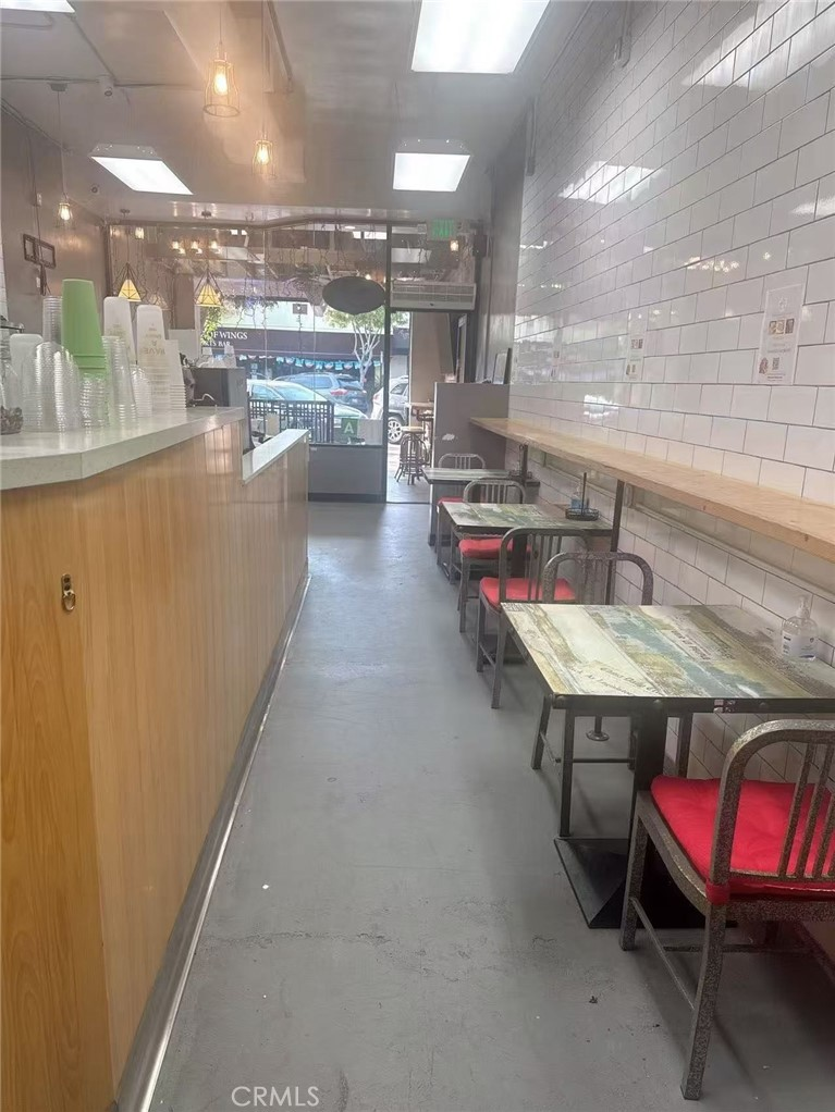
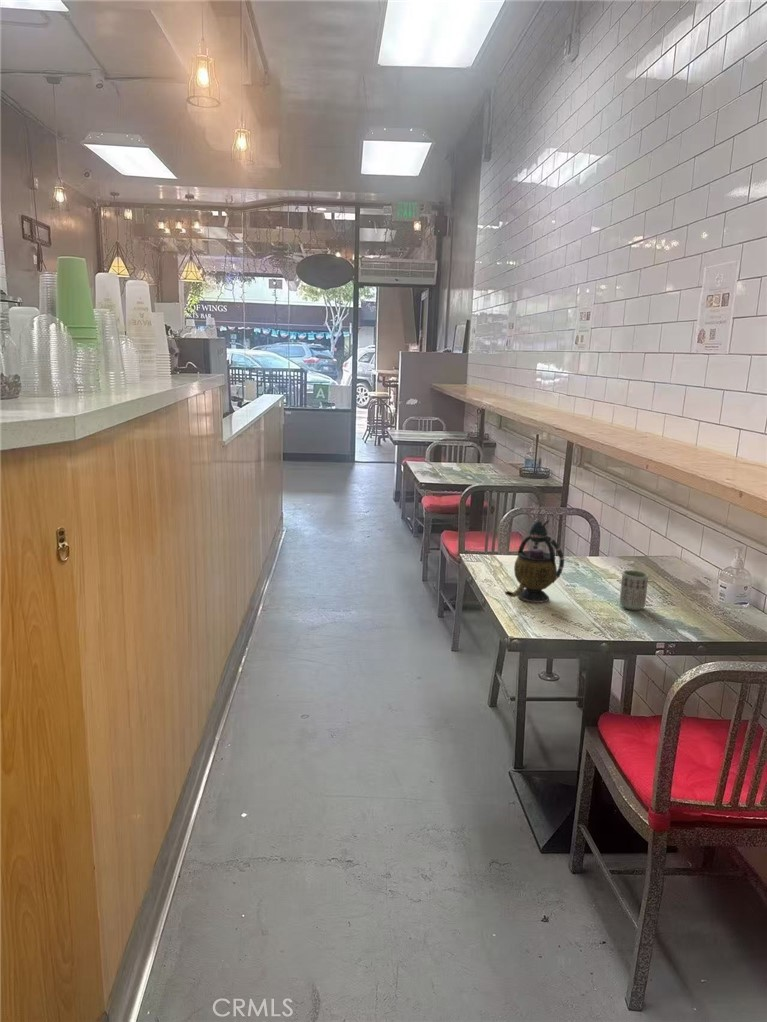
+ teapot [504,519,565,604]
+ cup [618,569,649,611]
